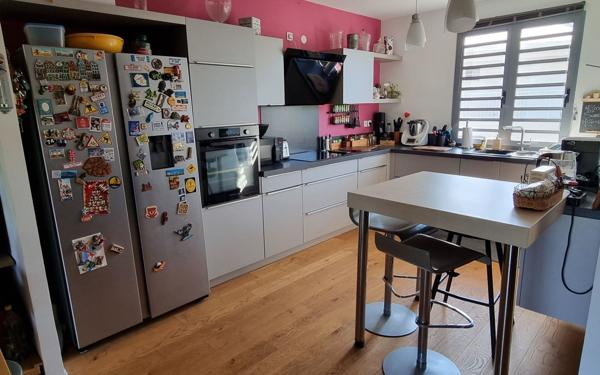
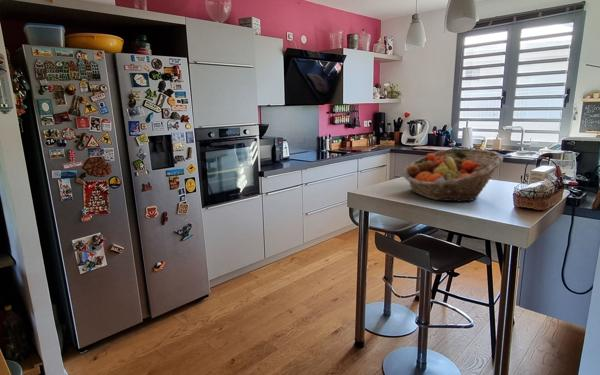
+ fruit basket [401,147,504,203]
